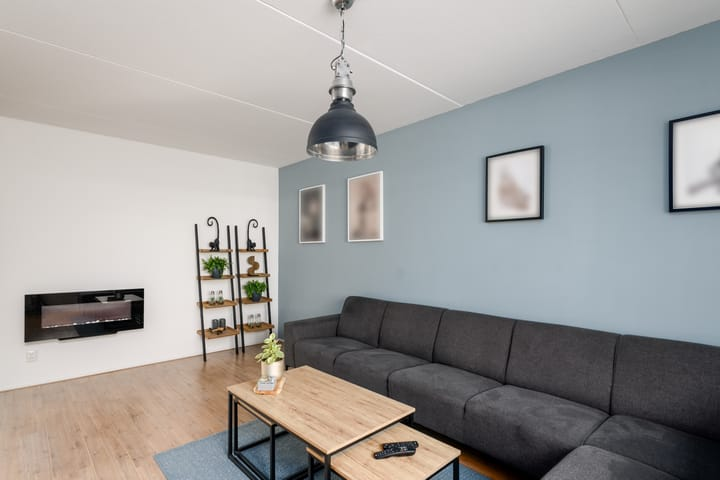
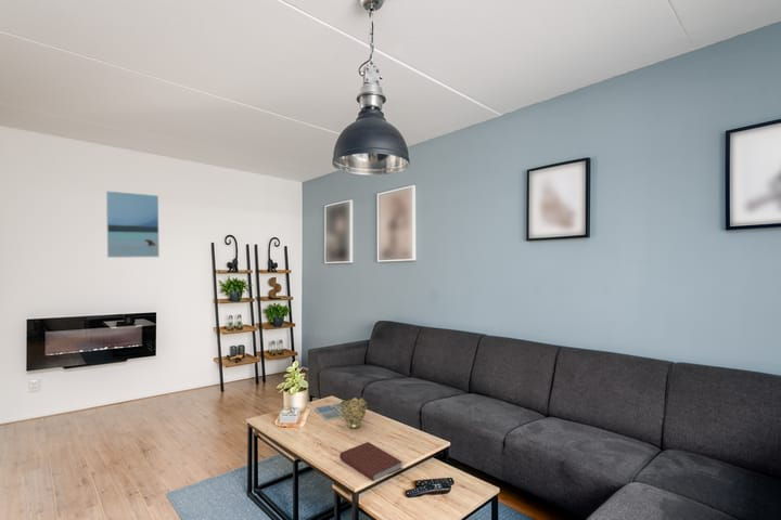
+ decorative bowl [341,396,368,430]
+ drink coaster [313,402,345,422]
+ book [338,441,404,482]
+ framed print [105,190,161,259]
